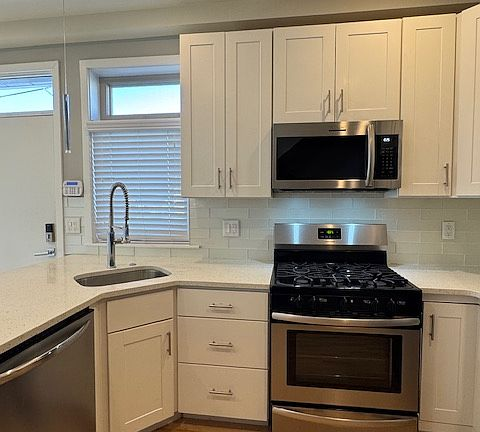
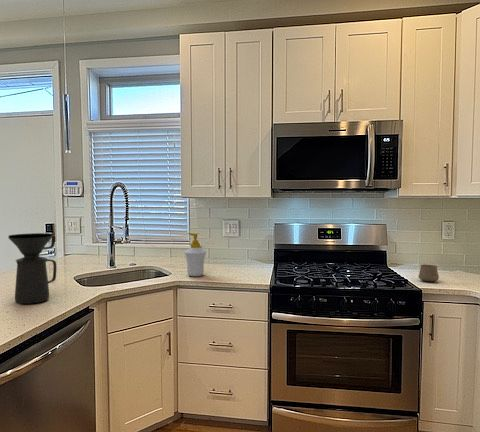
+ coffee maker [7,232,57,305]
+ cup [418,264,440,282]
+ soap bottle [184,232,207,277]
